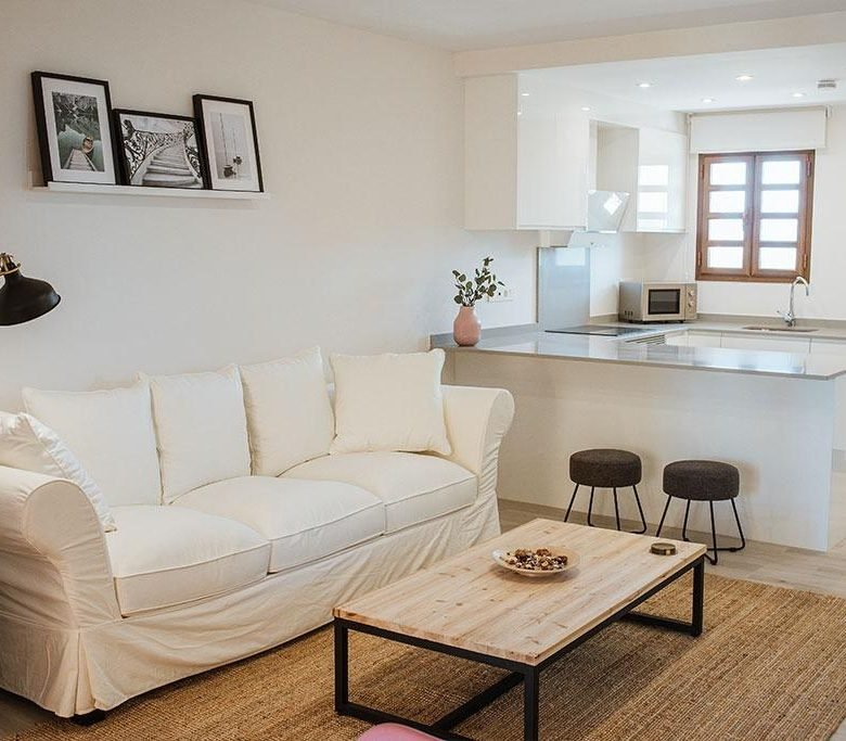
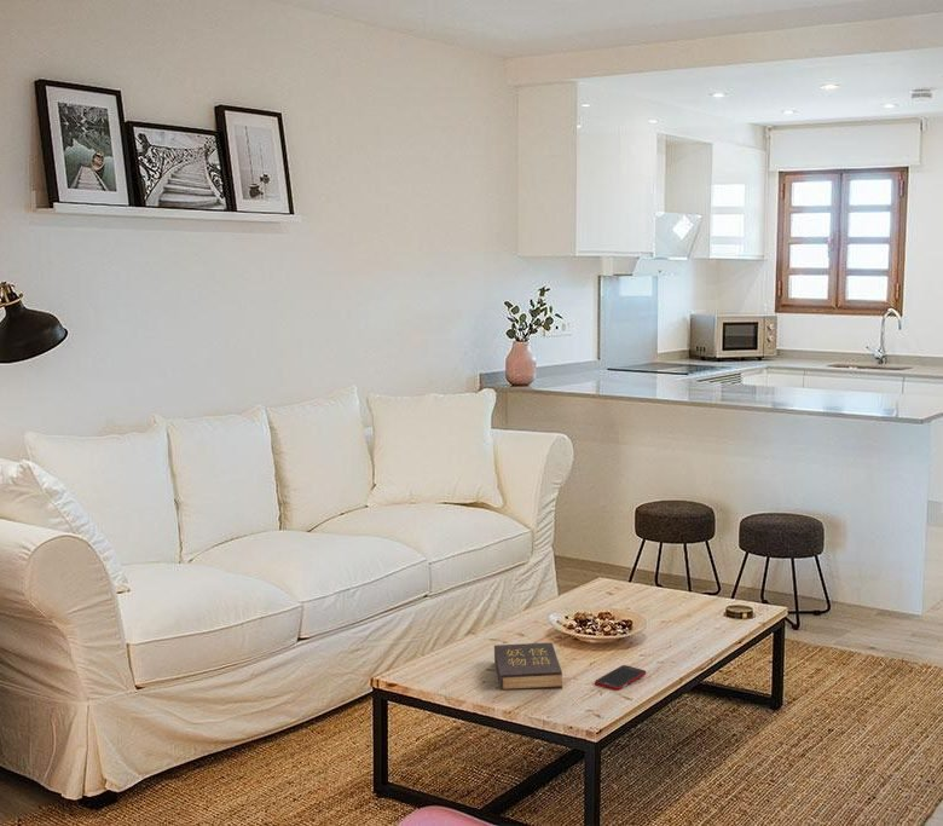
+ cell phone [594,664,647,692]
+ hardback book [493,641,563,692]
